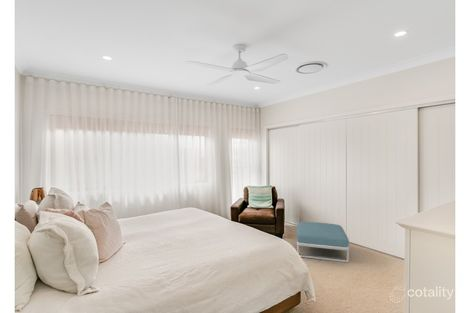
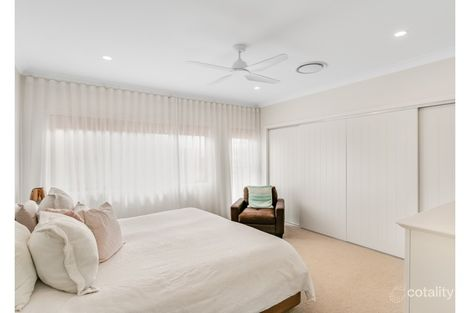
- footstool [296,221,350,263]
